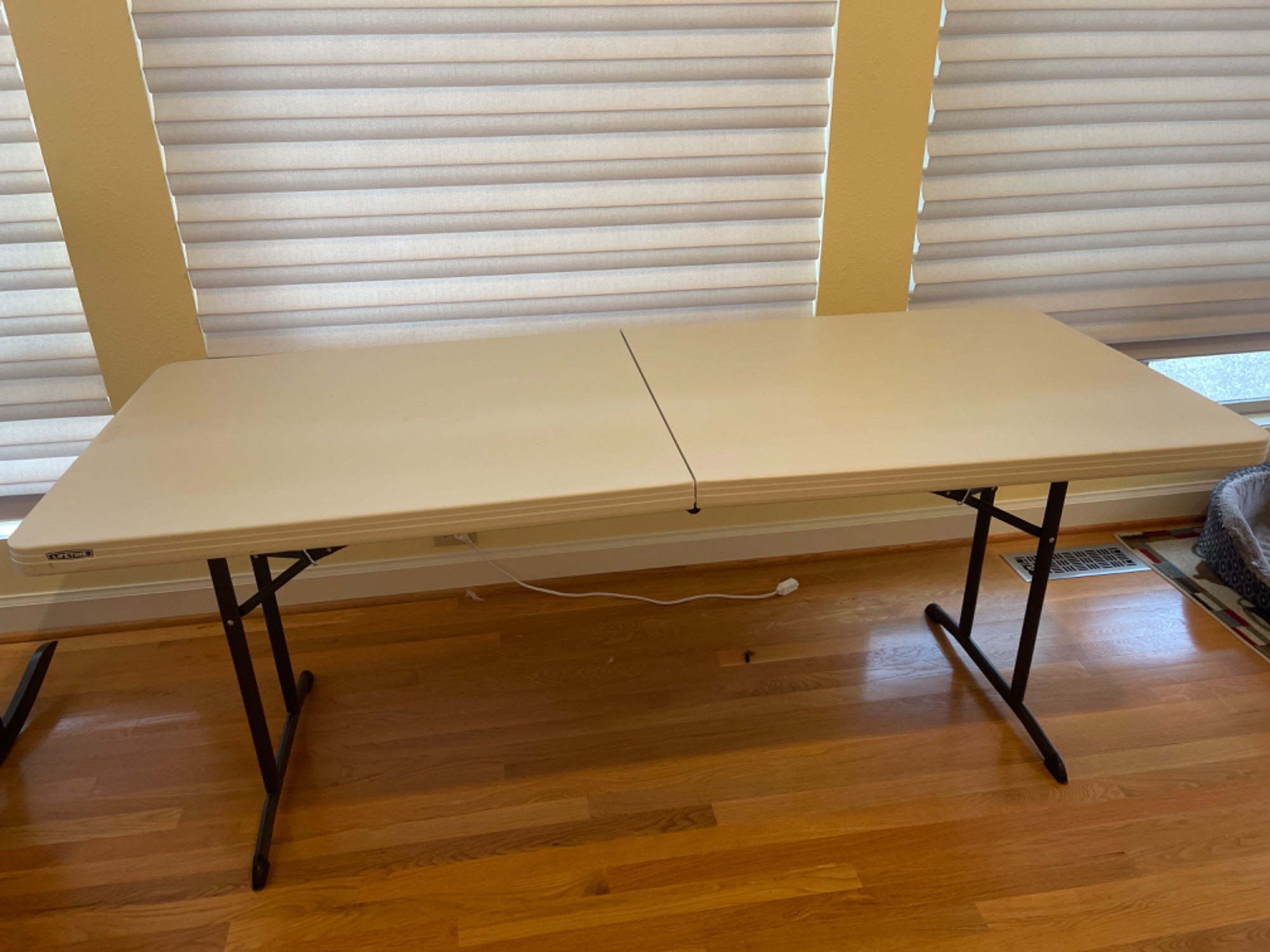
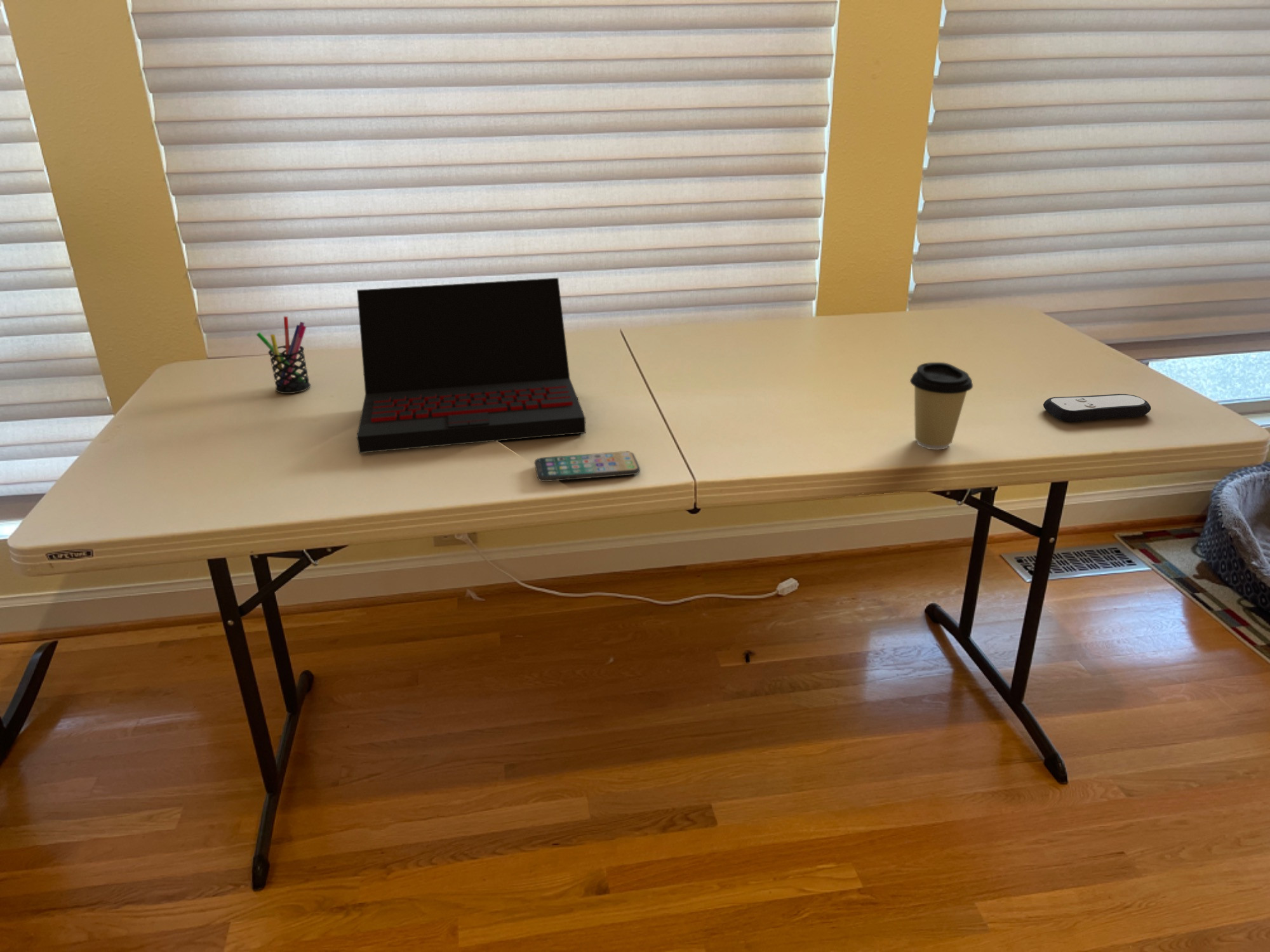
+ smartphone [534,451,641,482]
+ pen holder [255,316,311,394]
+ remote control [1043,393,1151,423]
+ laptop [356,277,587,454]
+ coffee cup [909,362,973,451]
